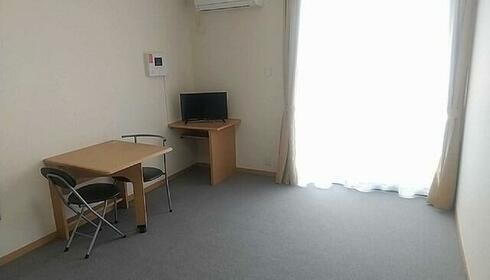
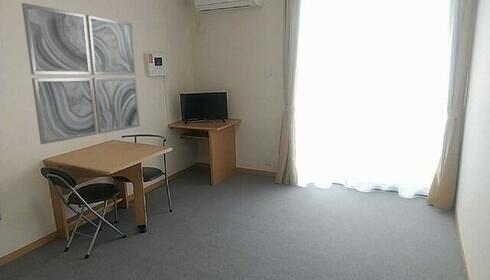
+ wall art [21,2,141,145]
